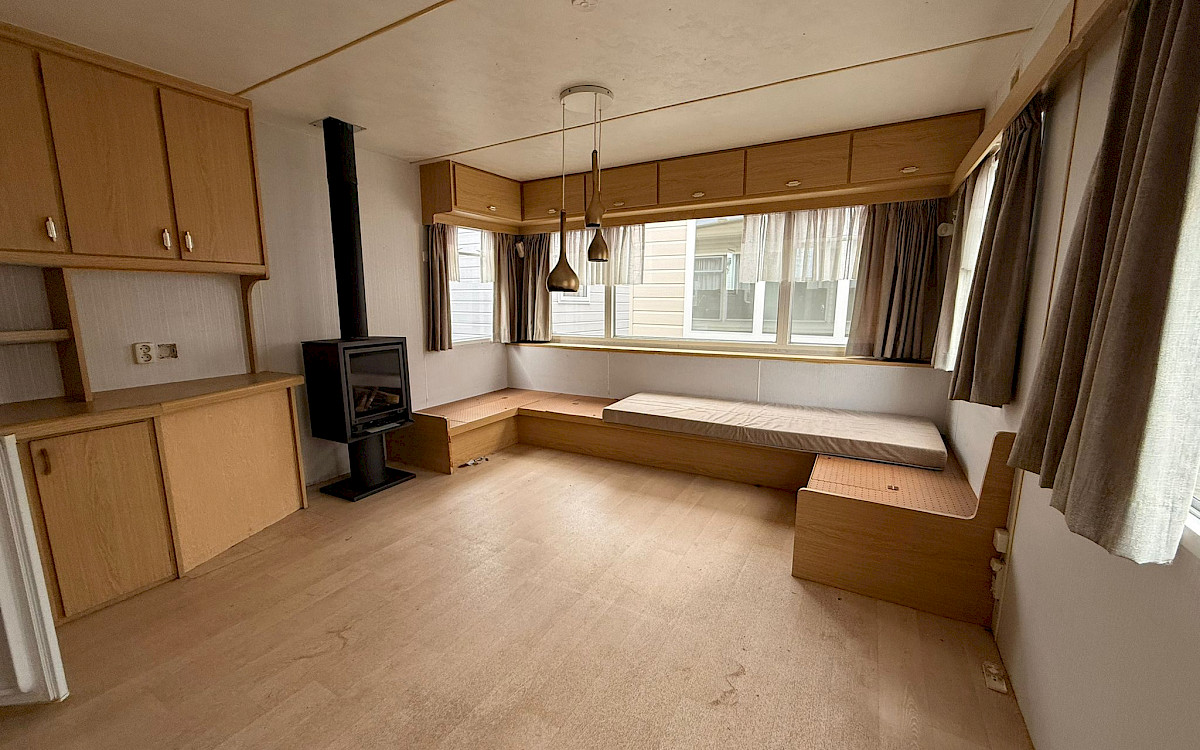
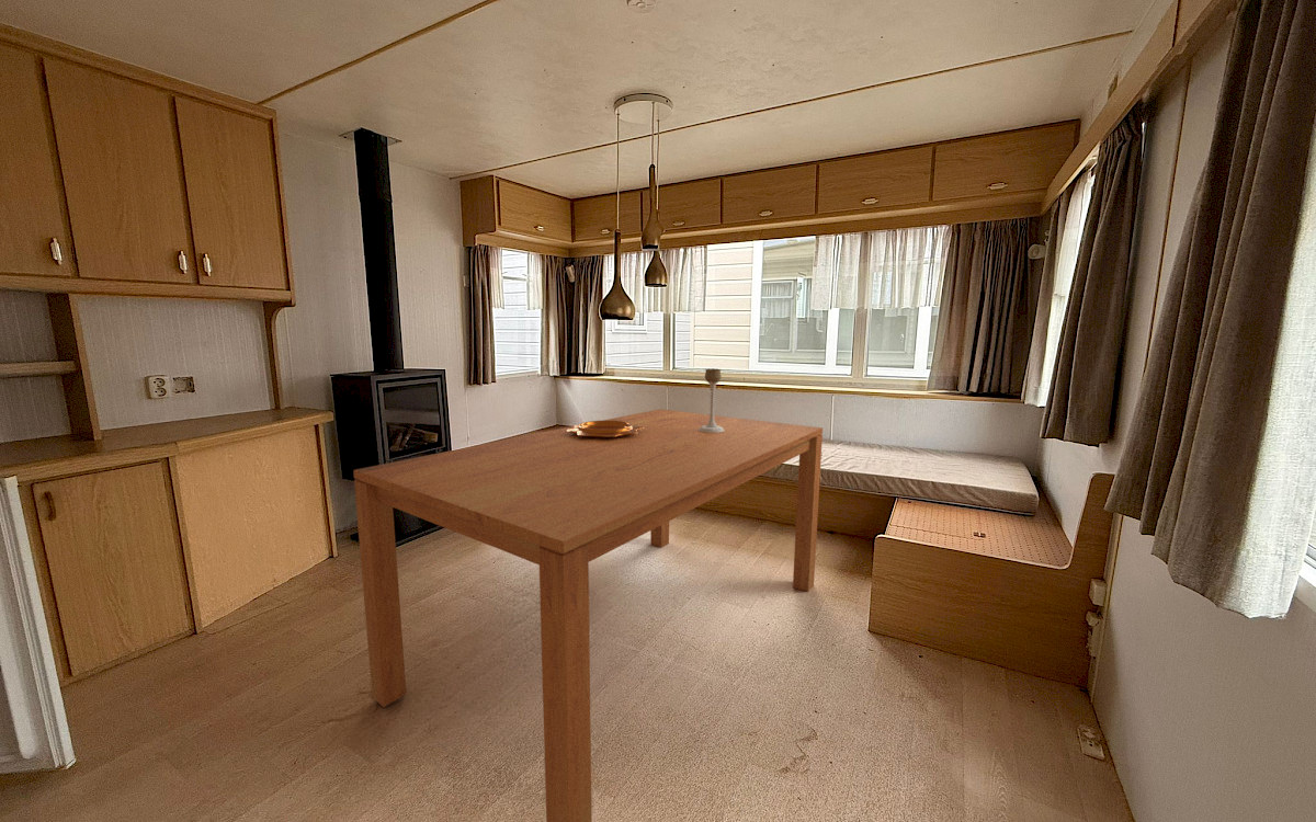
+ candle holder [699,367,725,433]
+ decorative bowl [567,420,644,438]
+ dining table [353,408,824,822]
